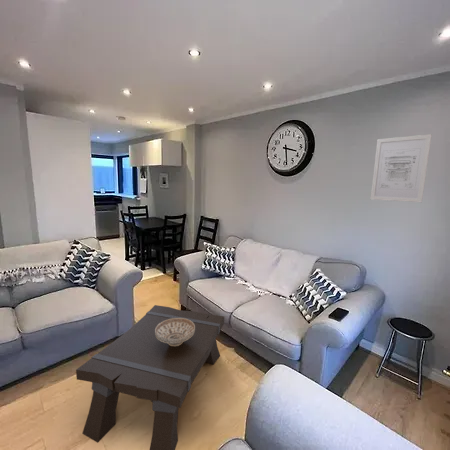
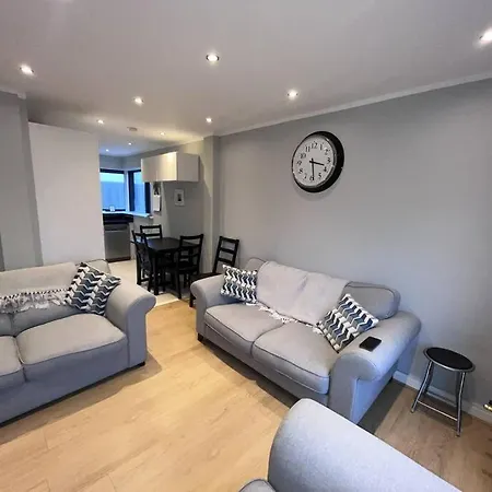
- coffee table [75,304,225,450]
- wall art [370,133,433,203]
- decorative bowl [155,318,195,346]
